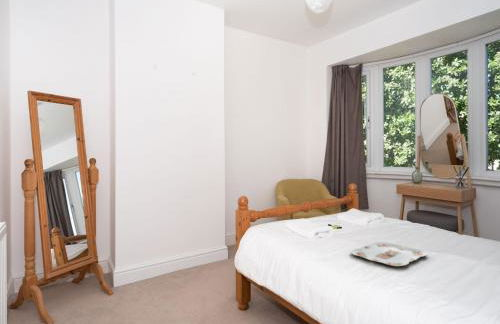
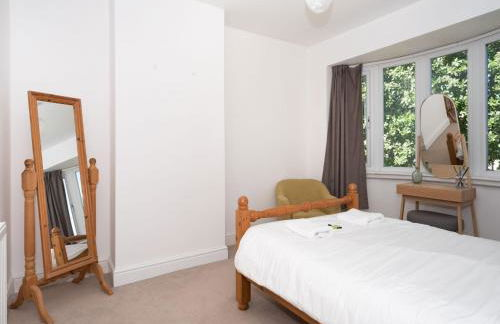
- serving tray [350,241,428,267]
